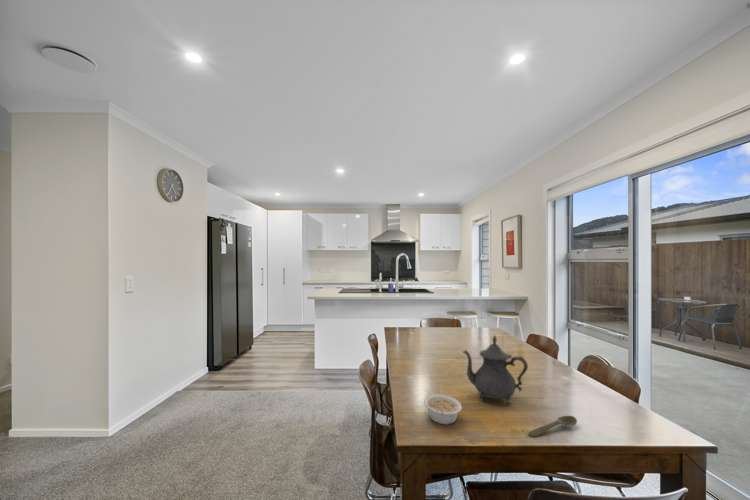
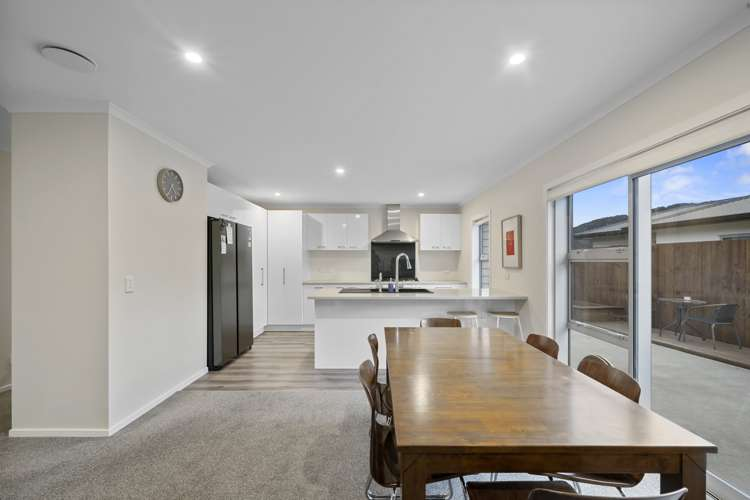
- legume [423,393,463,426]
- spoon [528,415,578,438]
- teapot [462,334,529,407]
